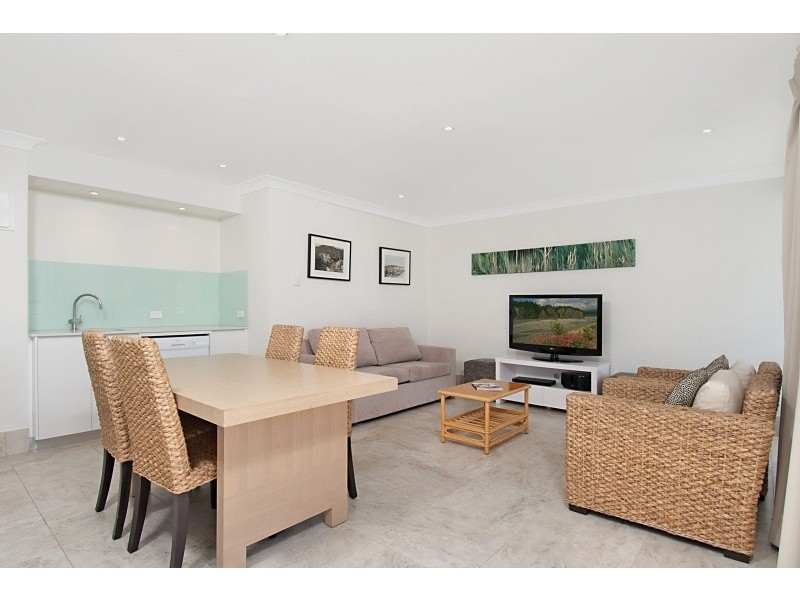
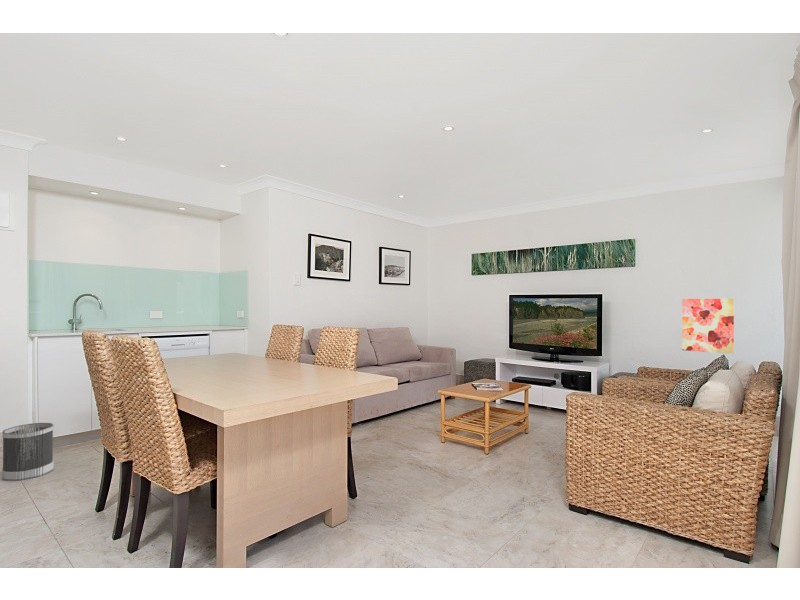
+ wastebasket [1,422,55,482]
+ wall art [681,298,735,355]
